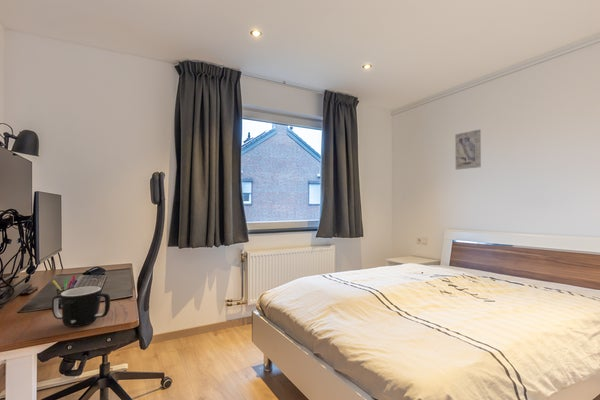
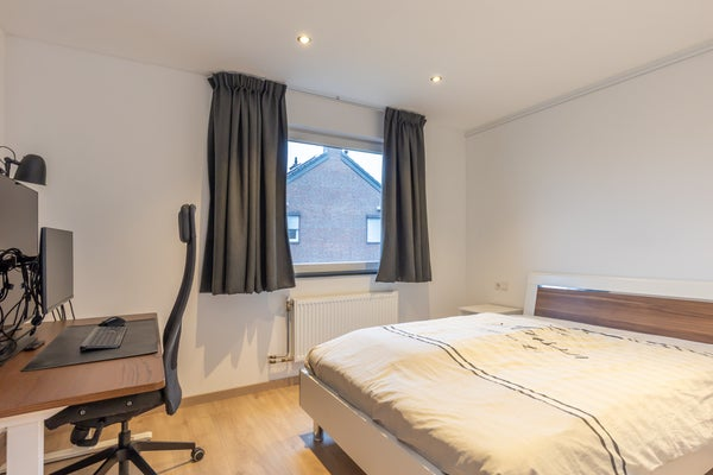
- pen holder [52,274,79,309]
- wall art [454,129,482,170]
- mug [51,285,111,328]
